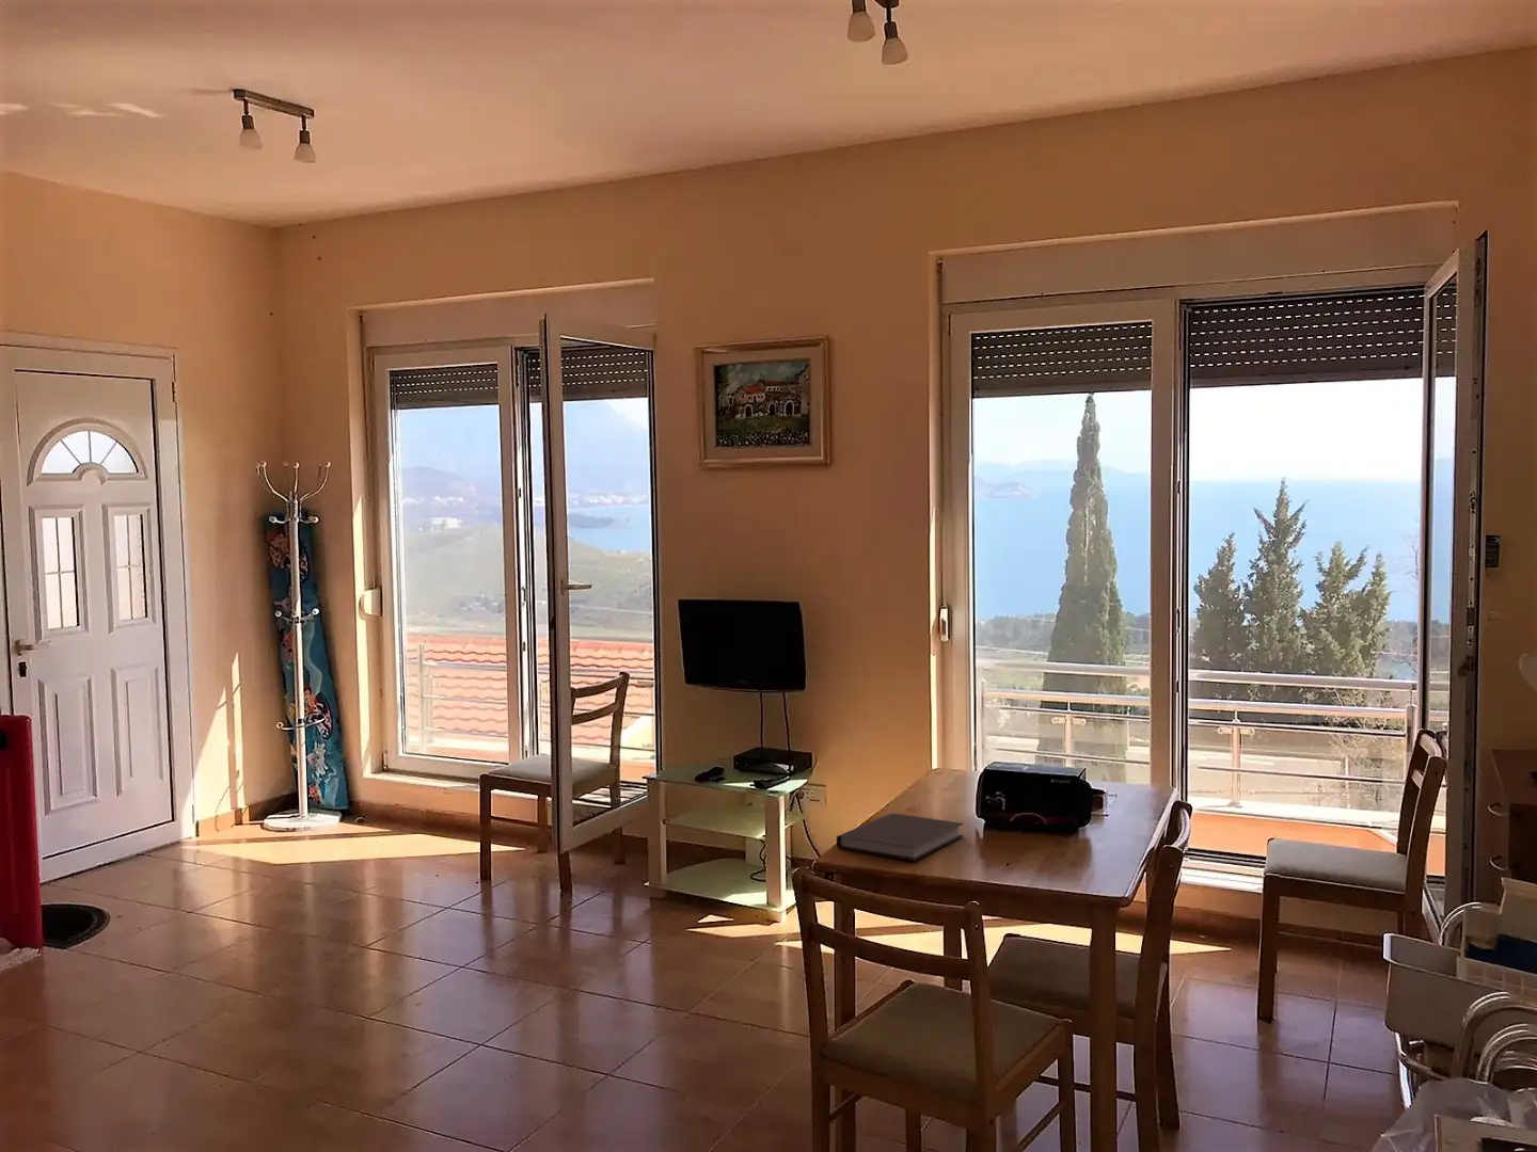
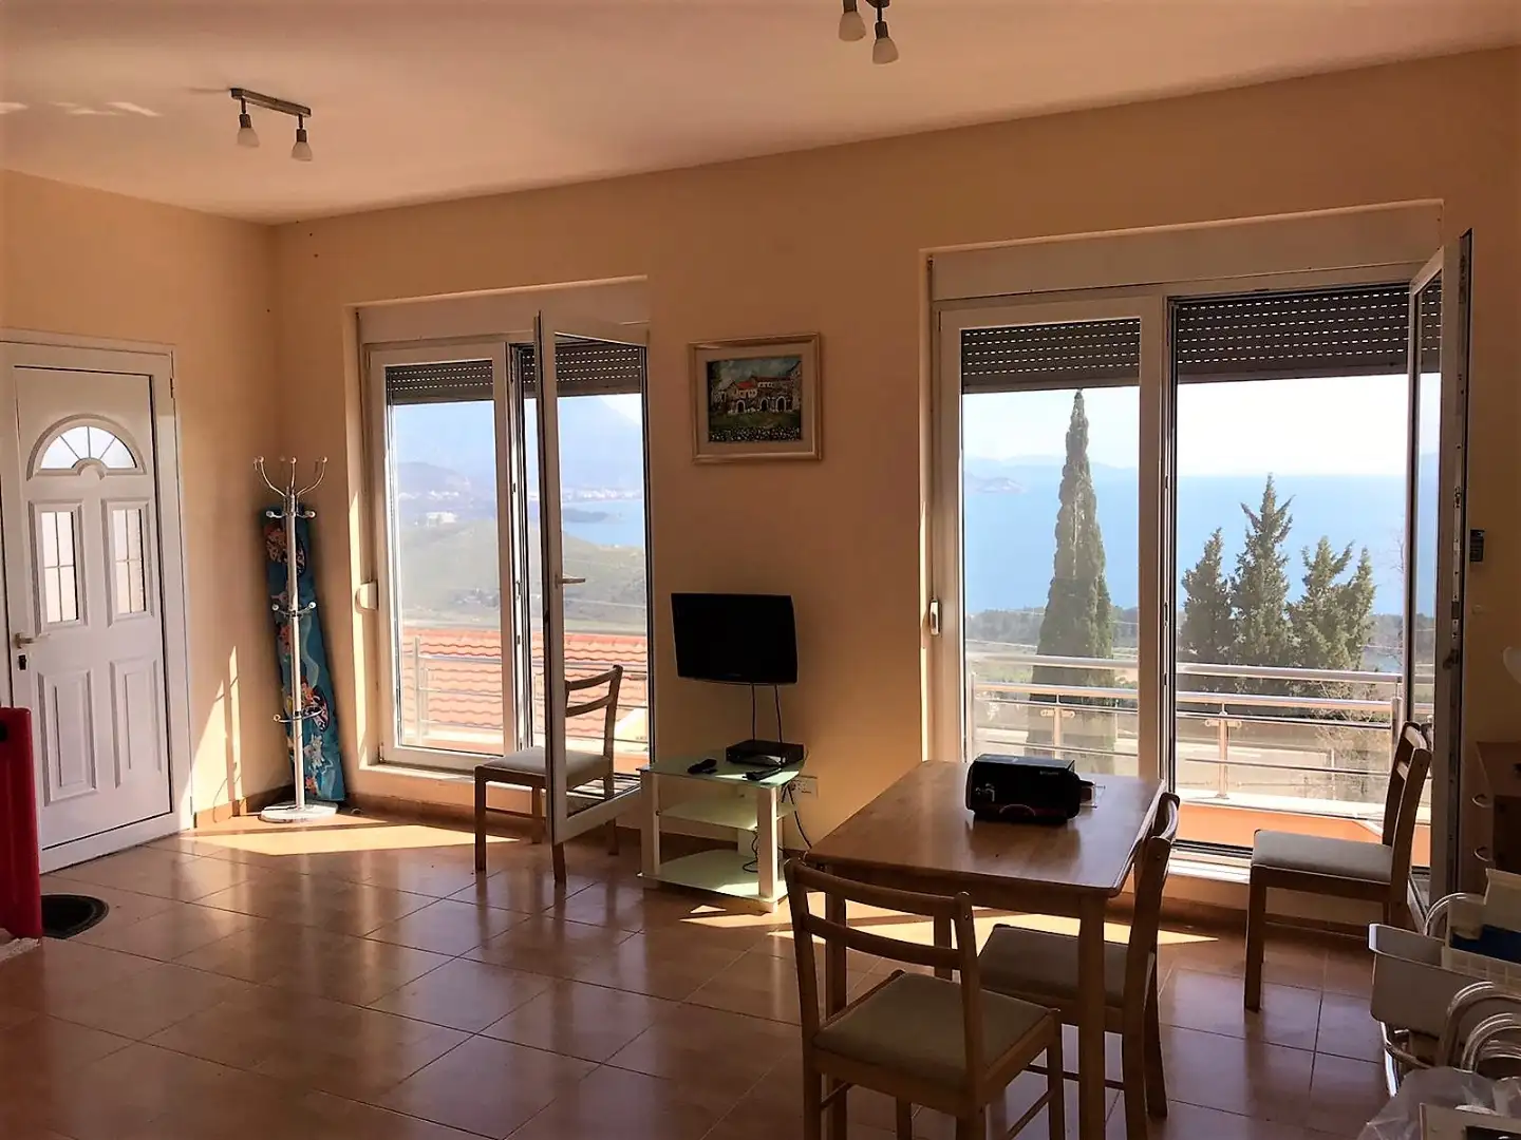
- notebook [836,813,965,862]
